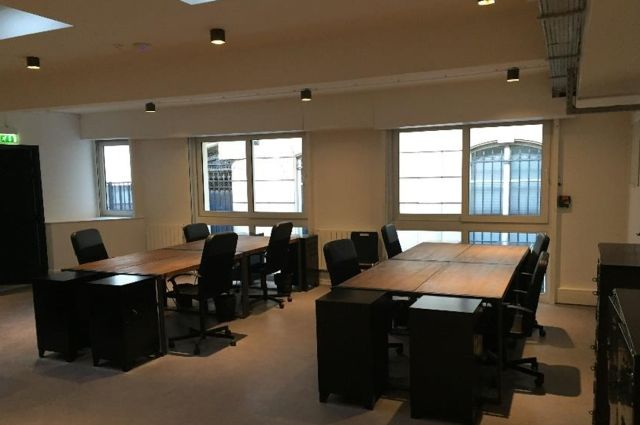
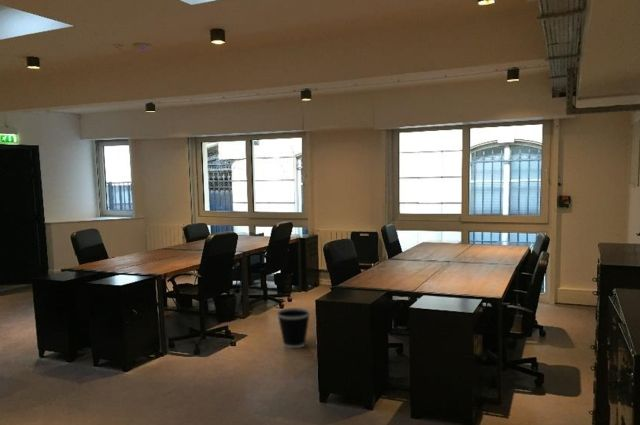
+ wastebasket [276,307,311,349]
